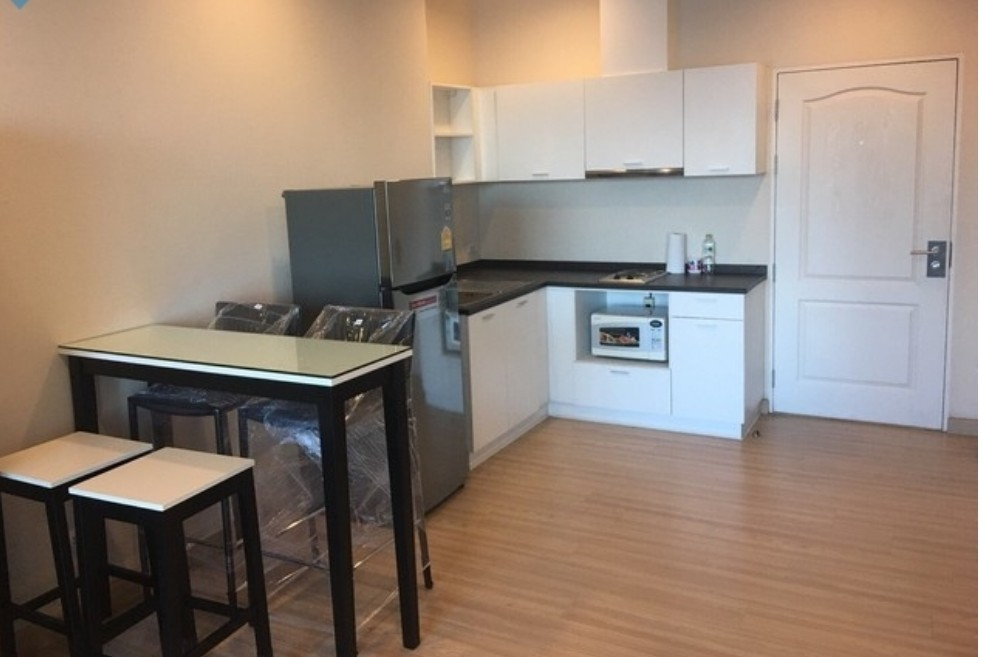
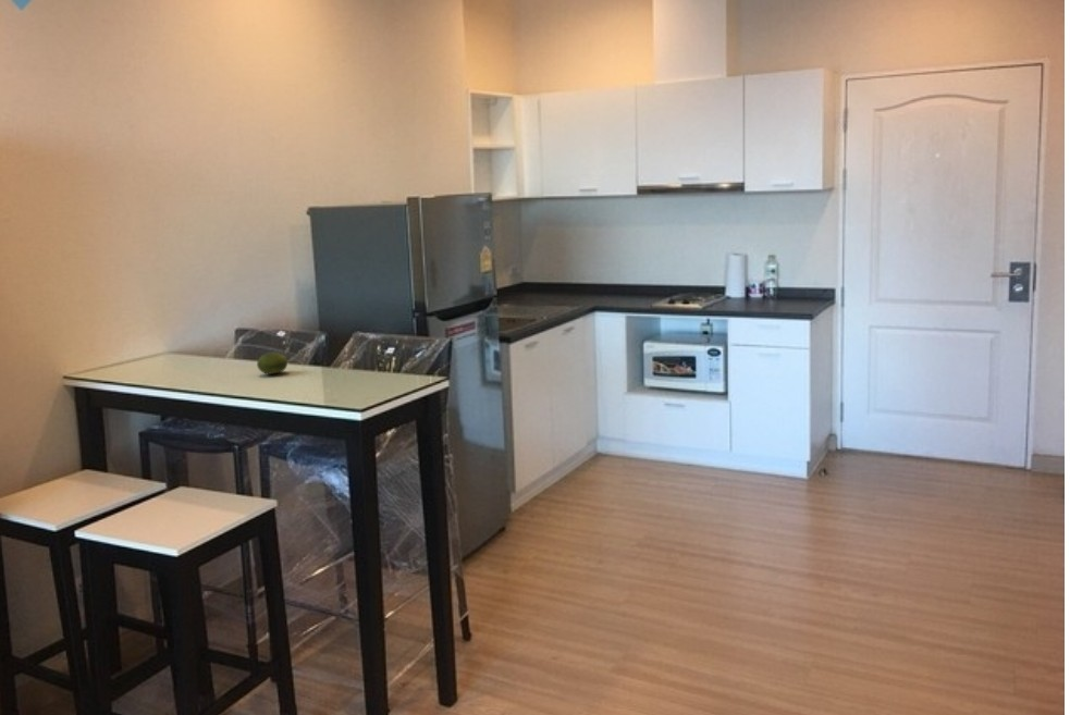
+ fruit [256,352,288,375]
